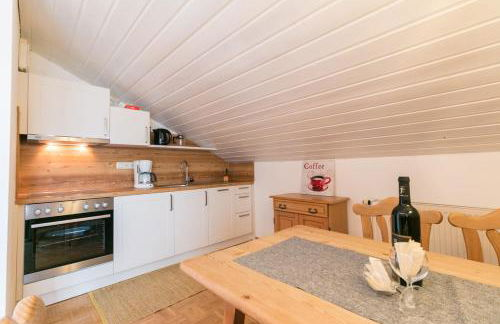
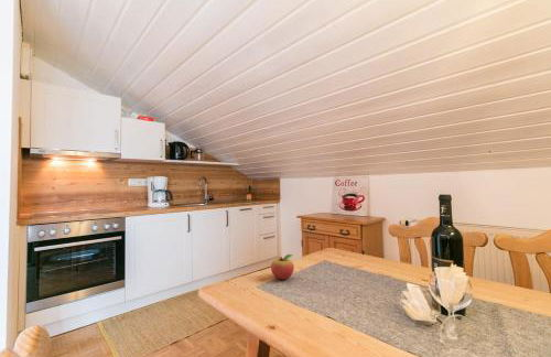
+ fruit [270,253,295,281]
